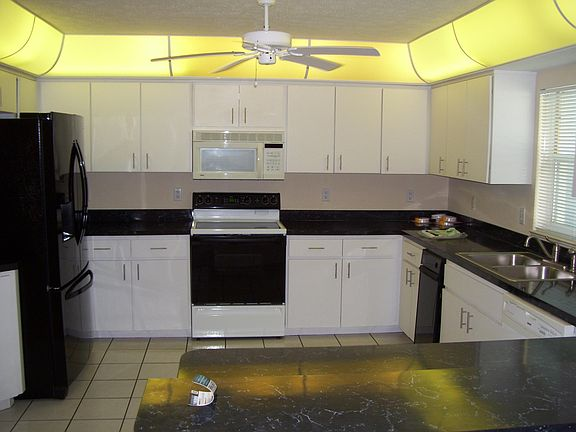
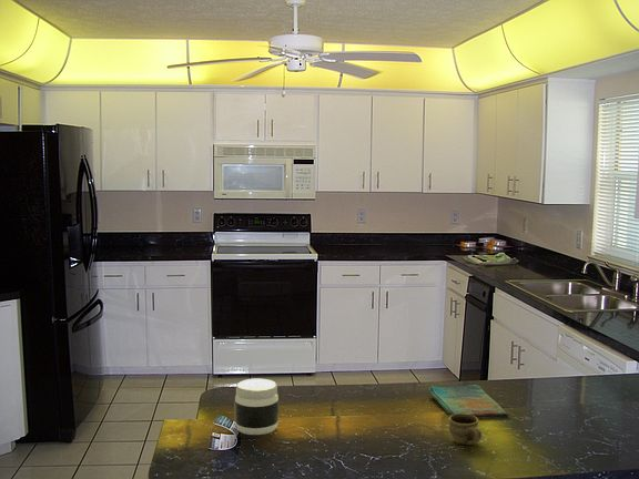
+ jar [233,377,280,436]
+ dish towel [427,384,510,420]
+ cup [448,414,483,447]
